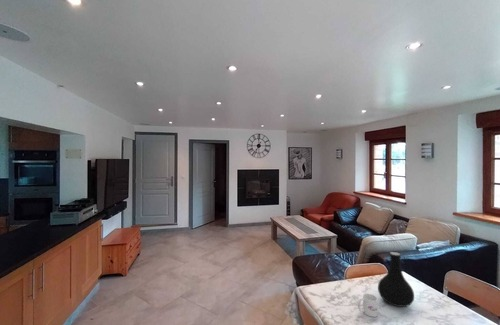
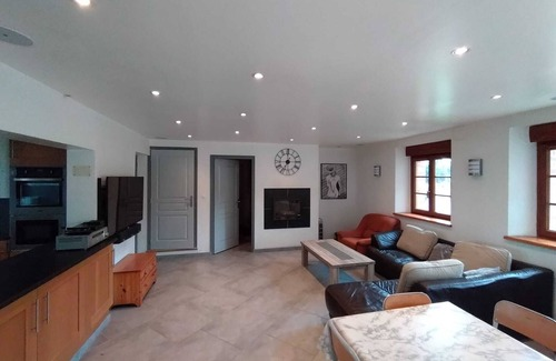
- mug [357,293,379,318]
- vase [377,251,415,308]
